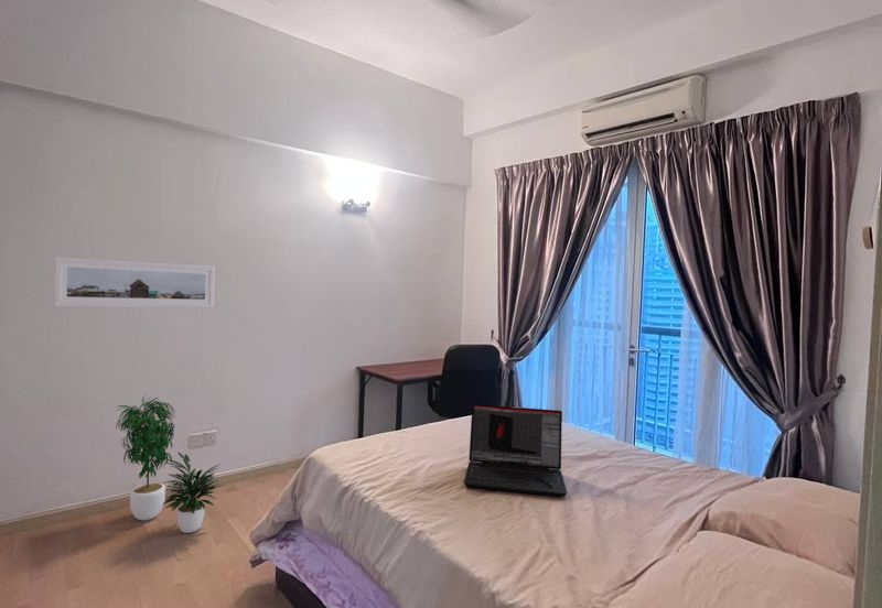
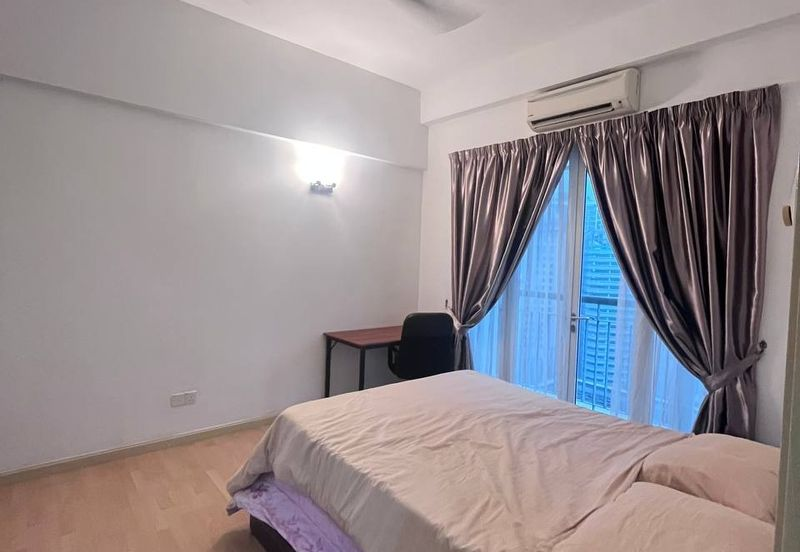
- laptop [463,403,568,498]
- potted plant [115,394,222,534]
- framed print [54,256,216,308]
